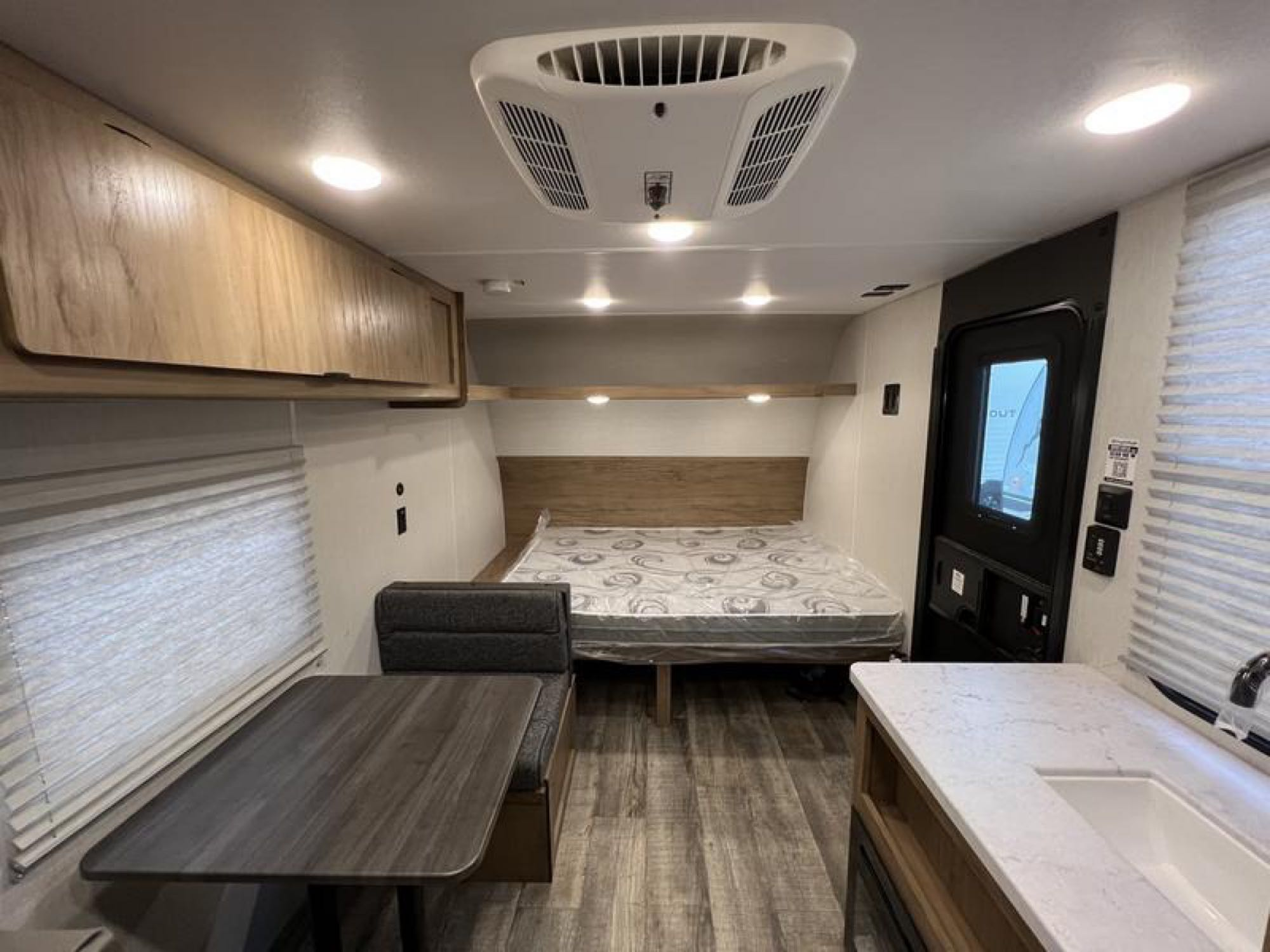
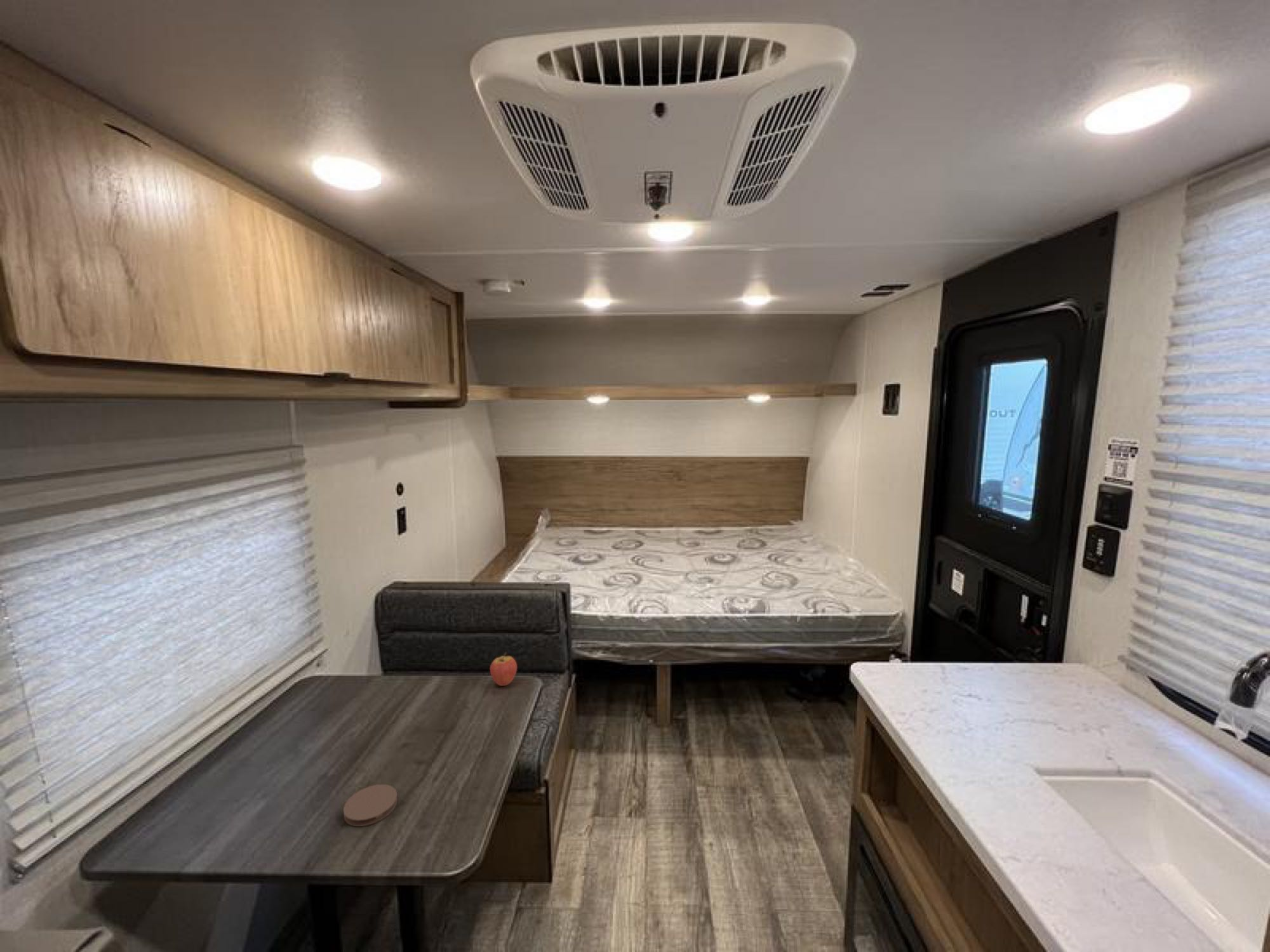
+ fruit [490,651,518,687]
+ coaster [343,784,398,827]
